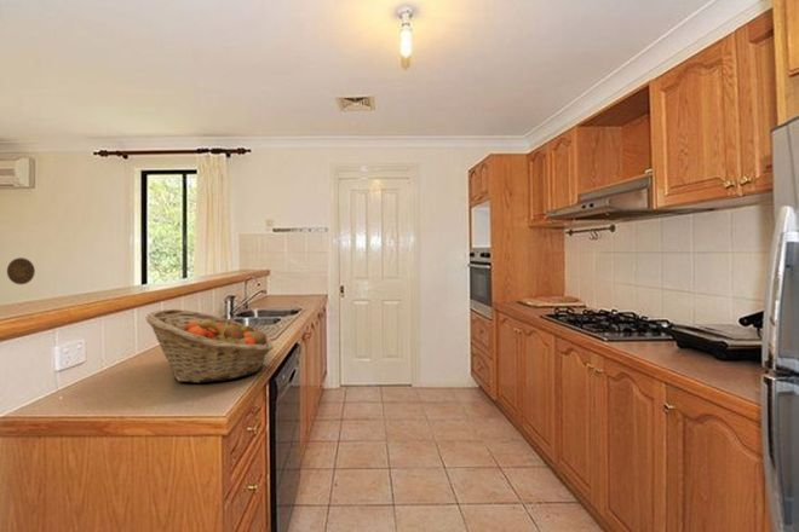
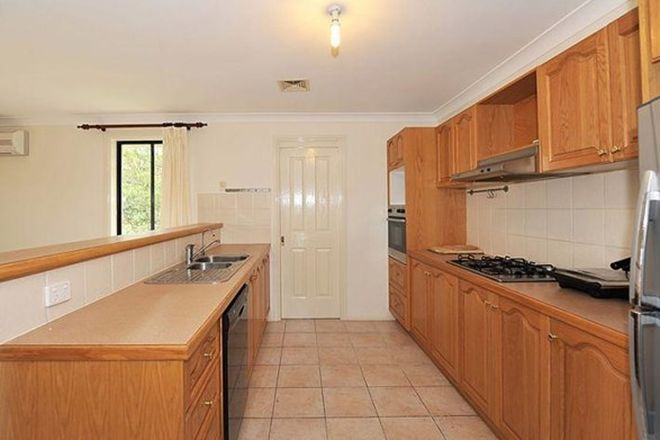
- fruit basket [145,308,274,383]
- decorative plate [6,256,36,285]
